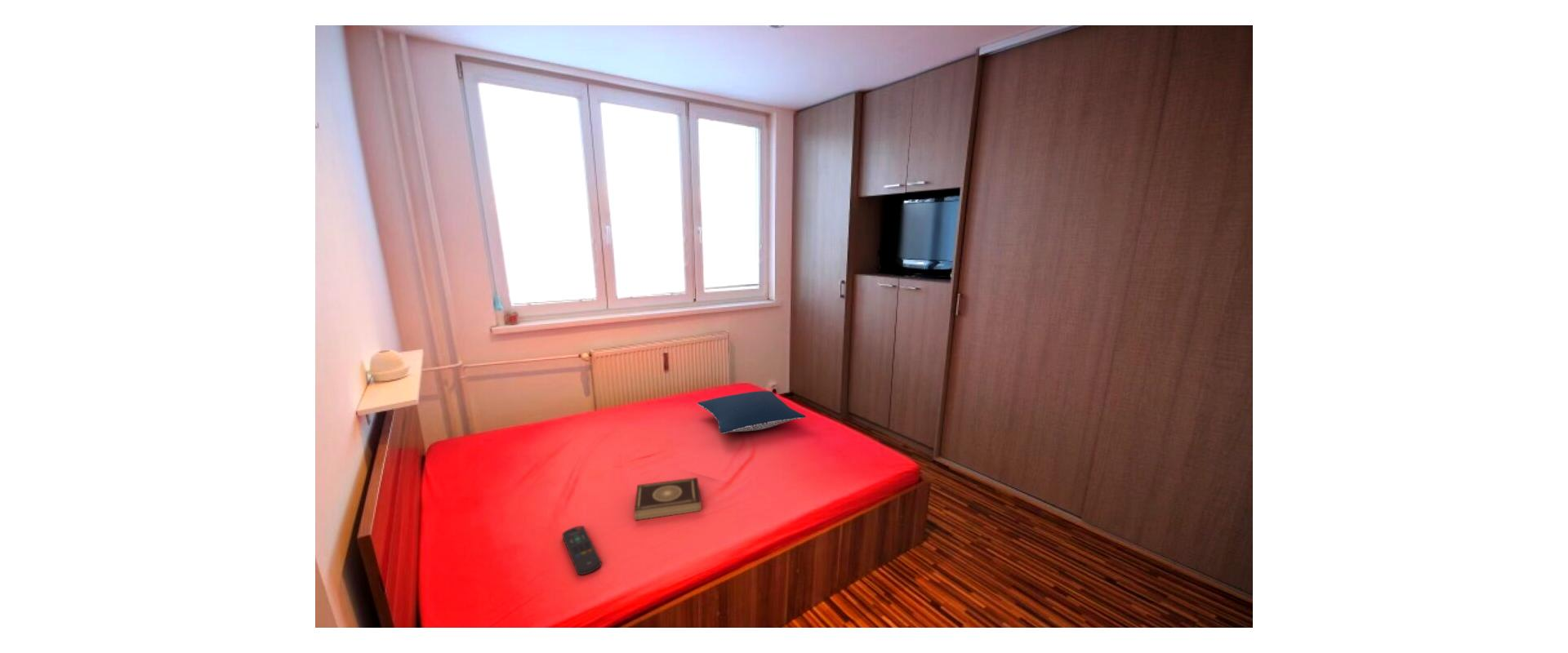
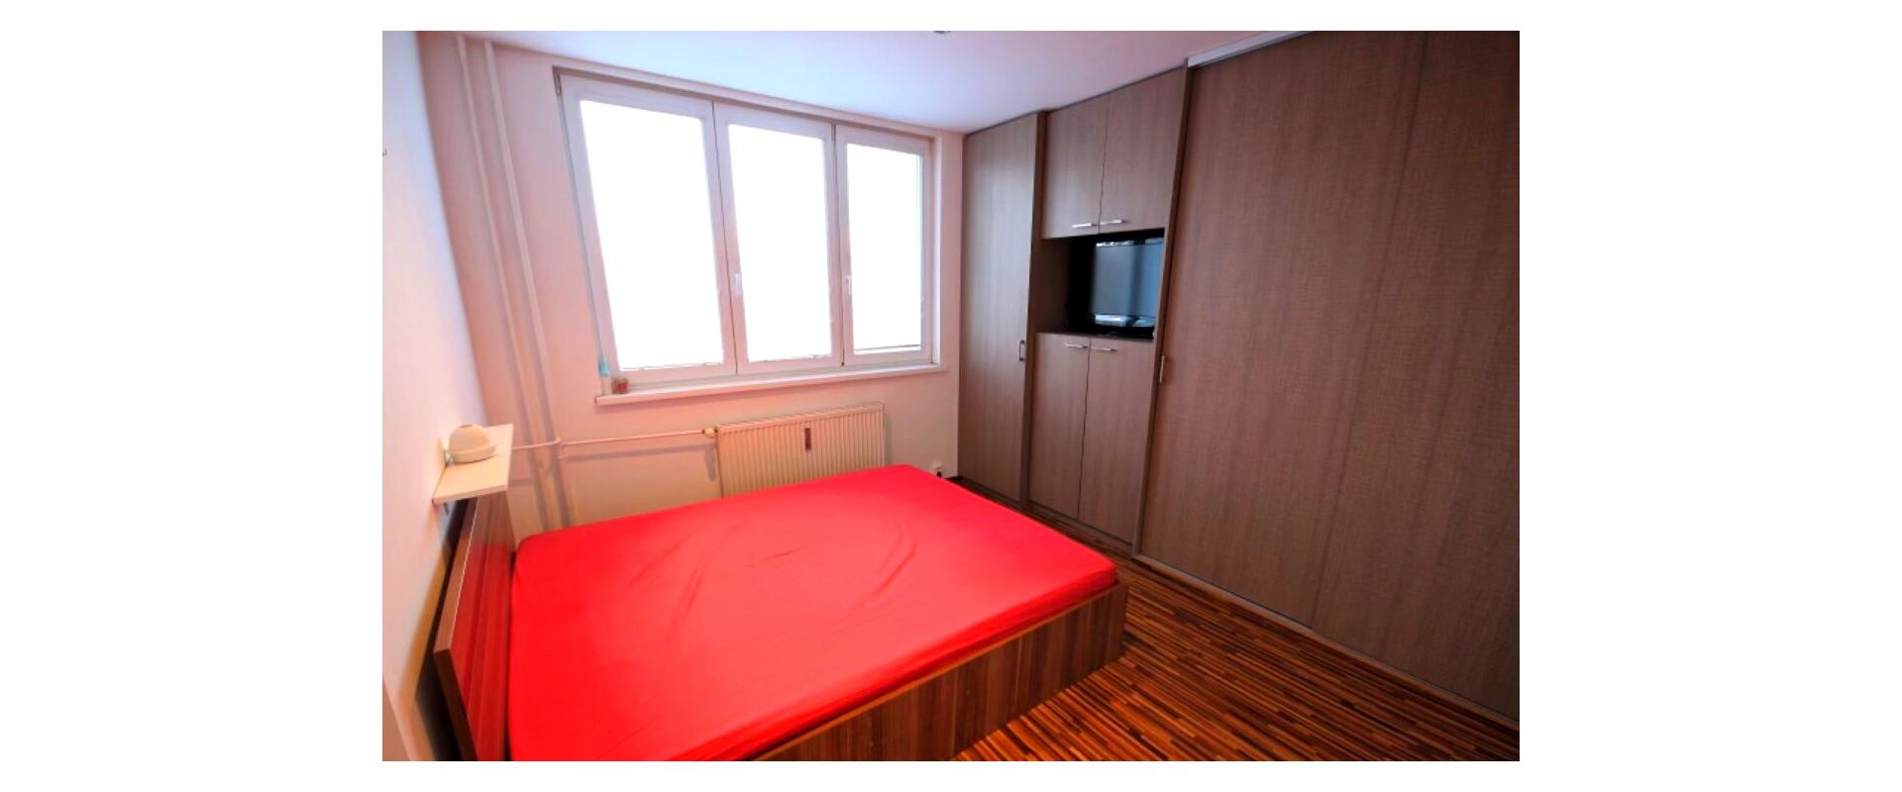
- book [634,477,702,522]
- remote control [561,525,603,575]
- pillow [697,390,806,434]
